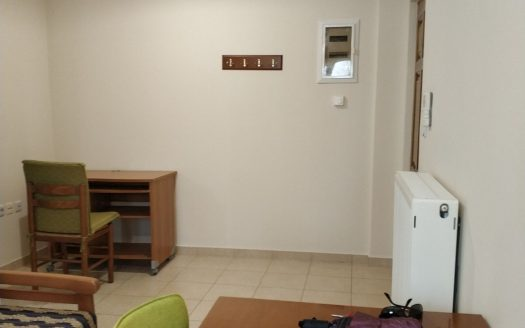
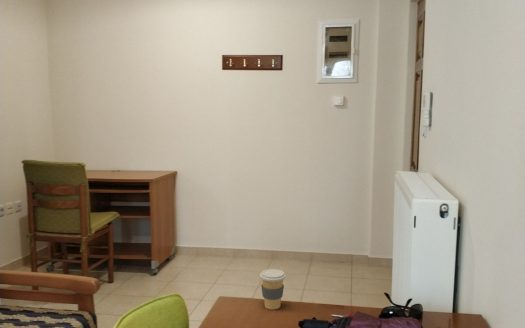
+ coffee cup [259,268,287,311]
